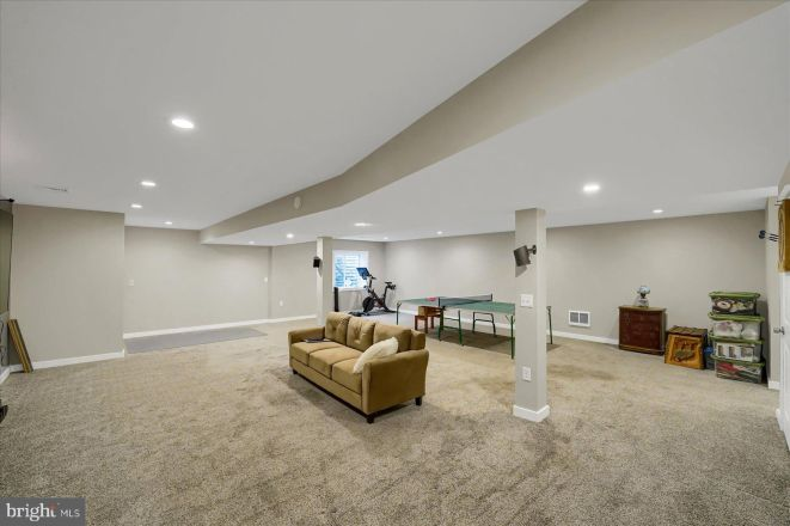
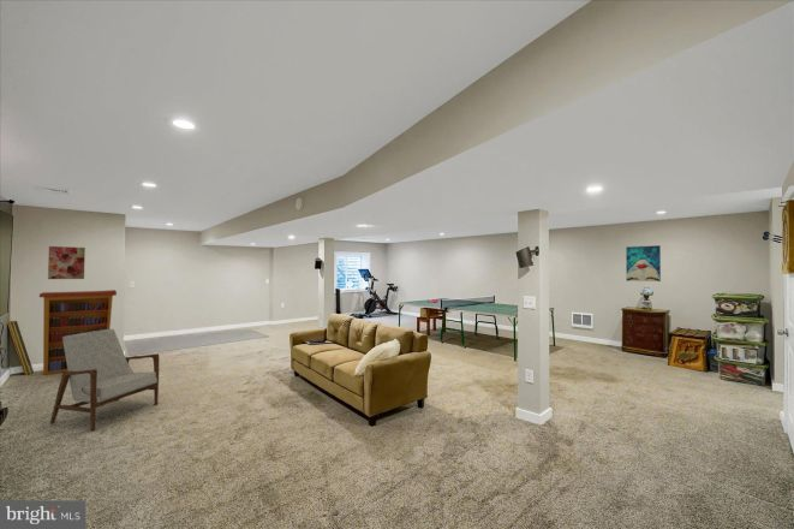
+ wall art [47,245,86,280]
+ armchair [49,328,160,433]
+ wall art [625,244,662,283]
+ bookcase [38,289,118,376]
